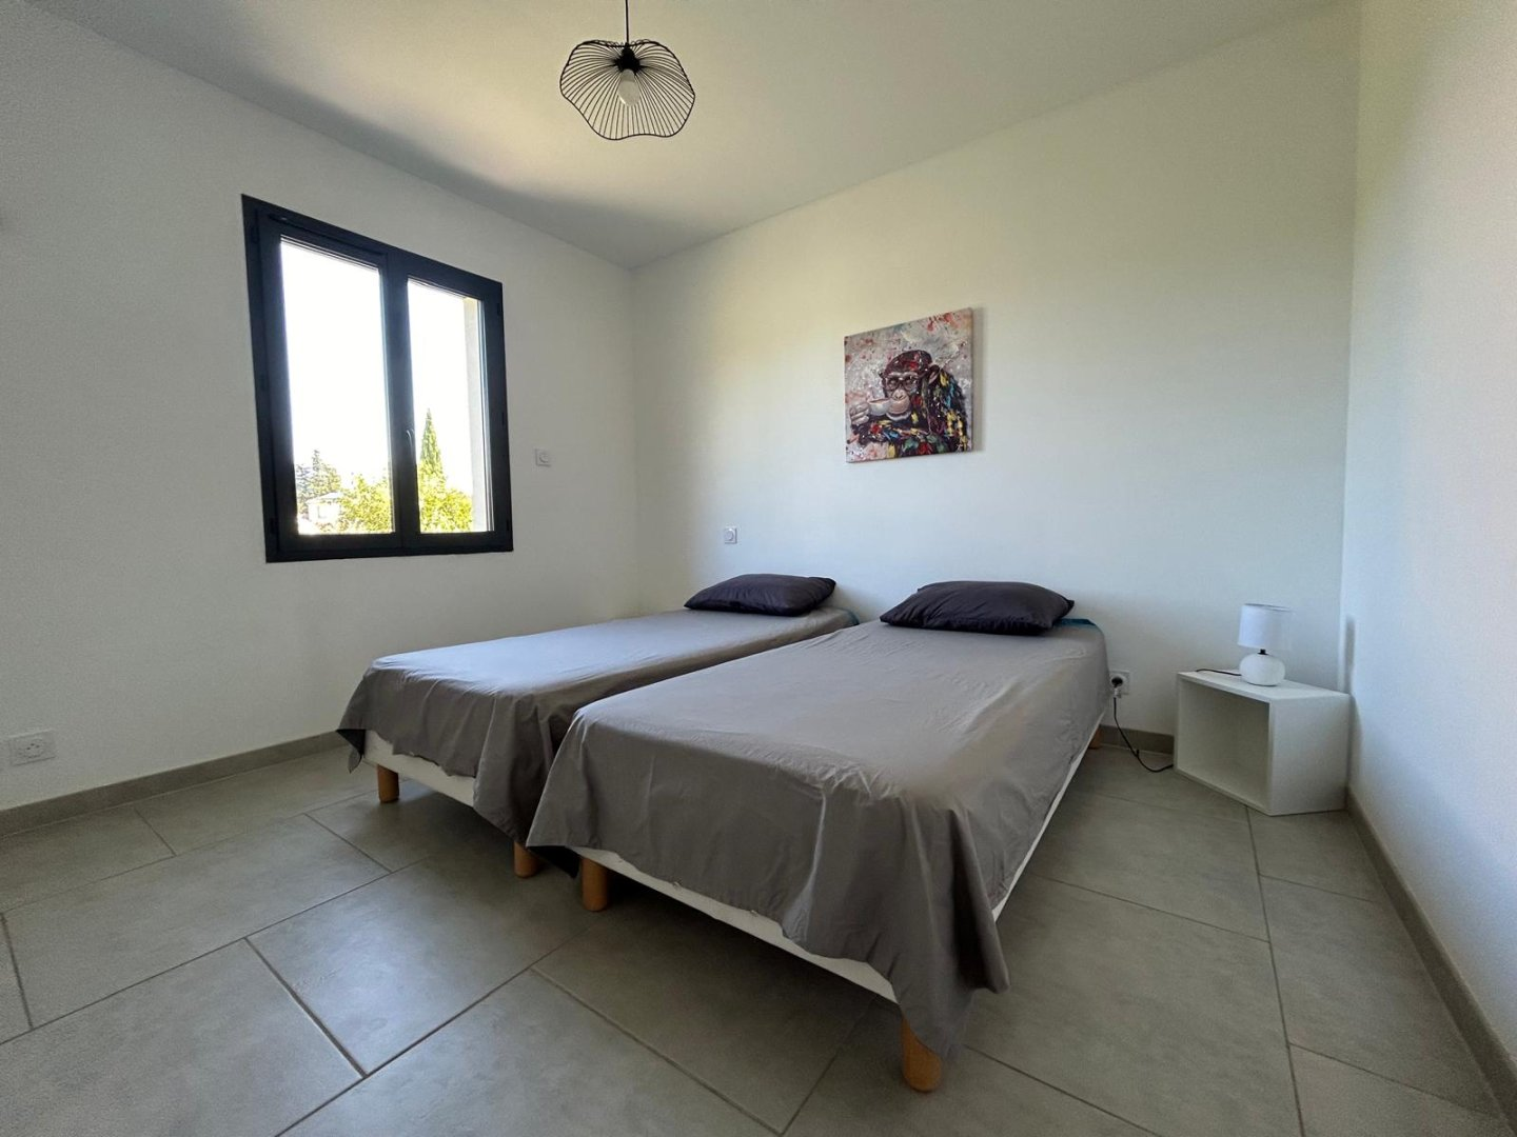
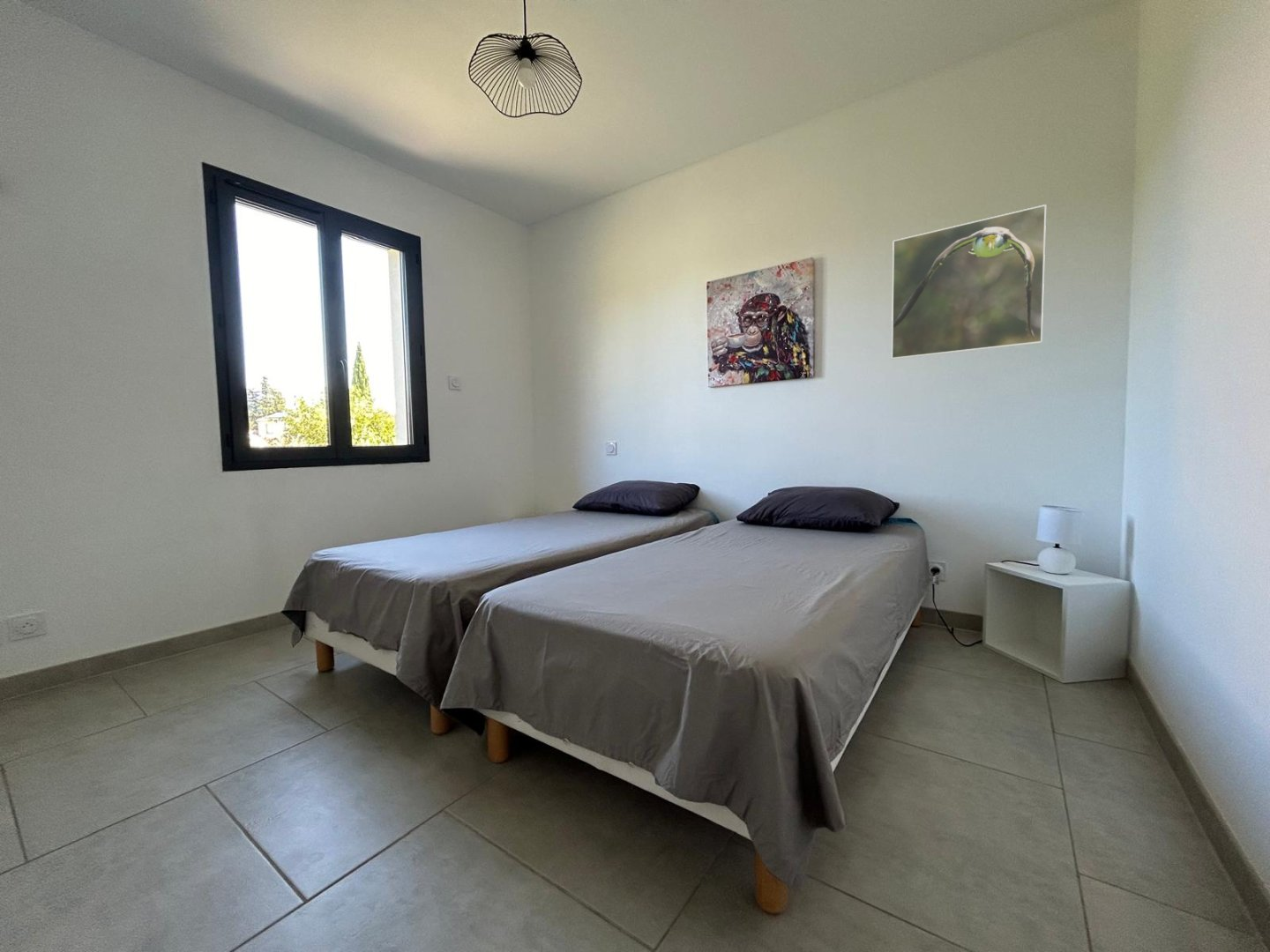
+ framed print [891,204,1047,361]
